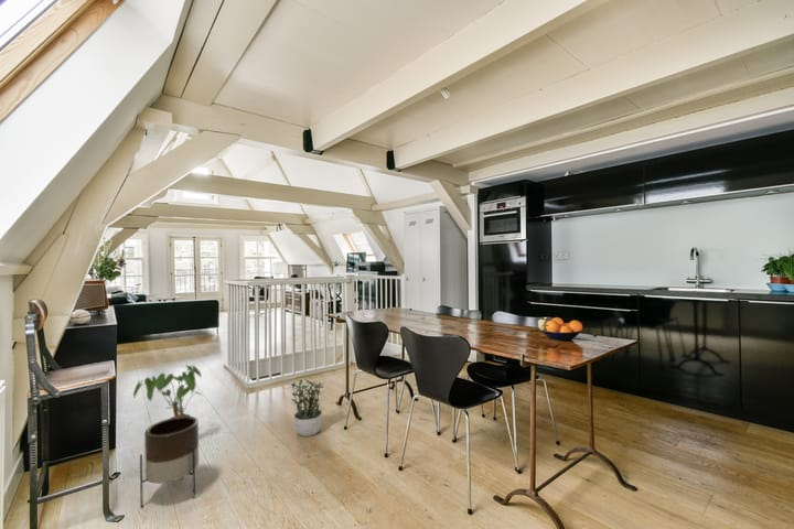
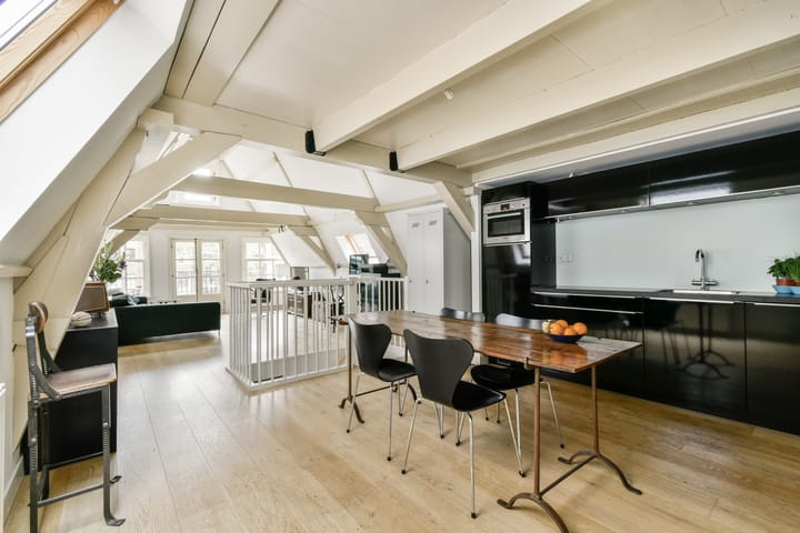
- planter [139,415,200,508]
- house plant [132,364,203,419]
- potted plant [286,378,325,438]
